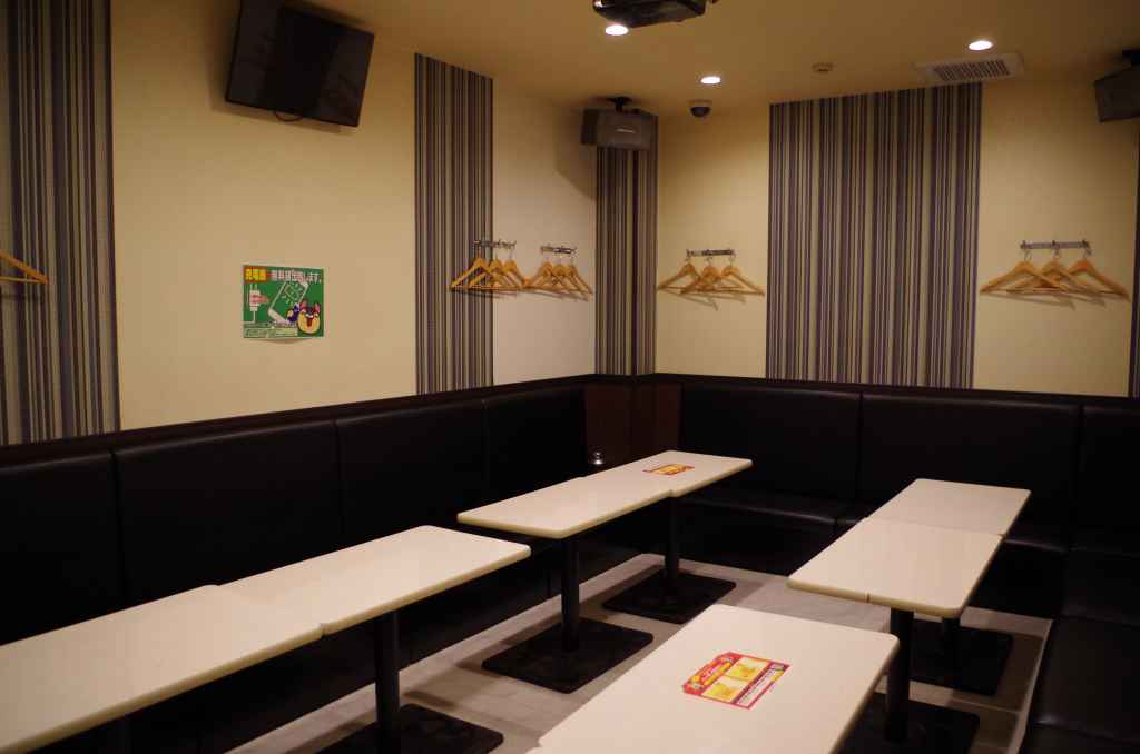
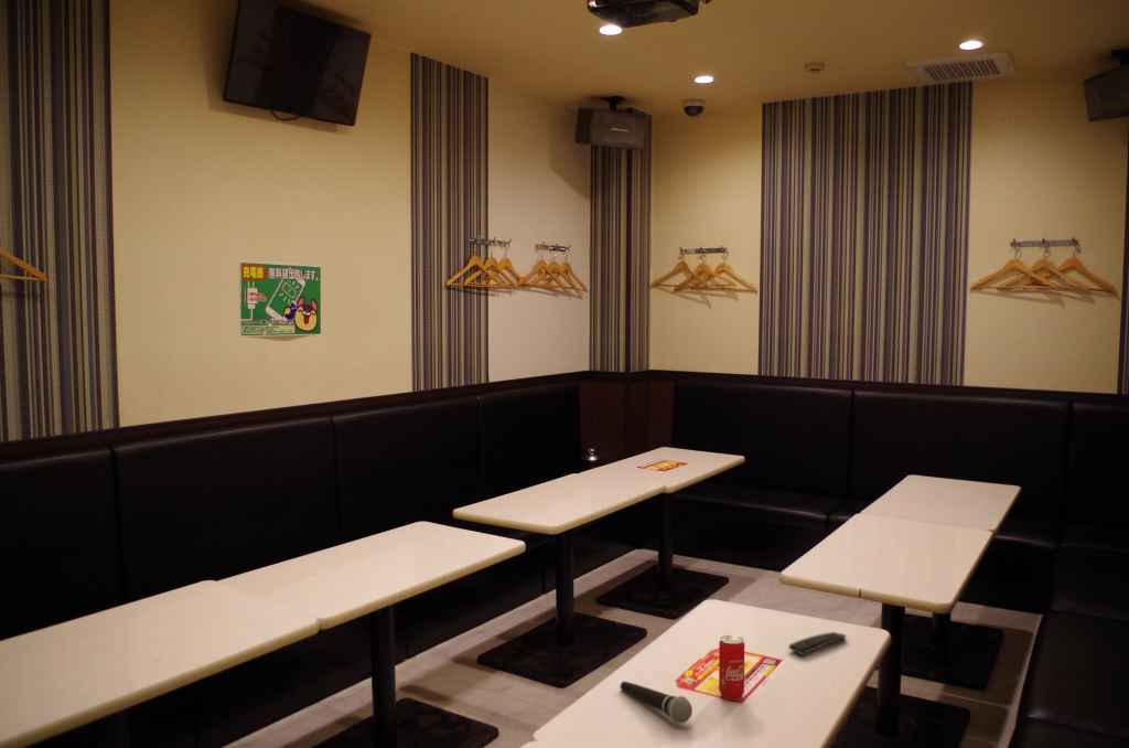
+ remote control [787,631,847,656]
+ beverage can [718,634,745,702]
+ microphone [619,681,693,724]
